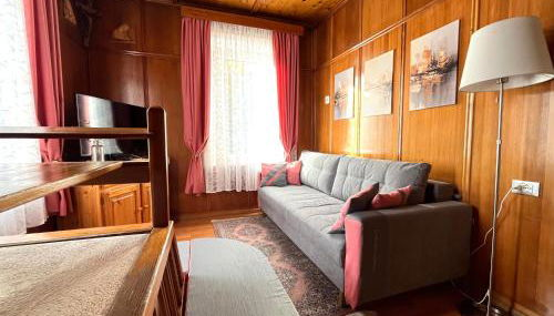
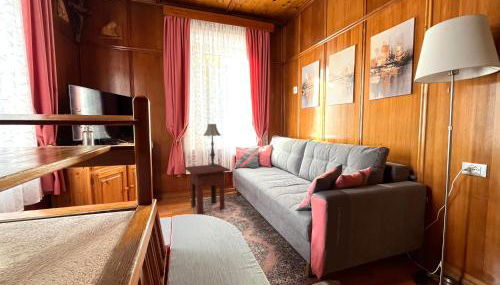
+ table lamp [203,123,222,168]
+ side table [183,163,231,215]
